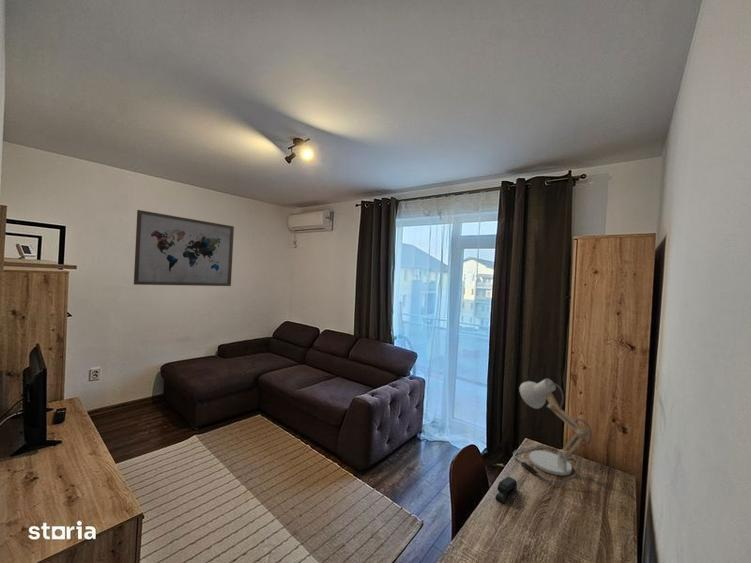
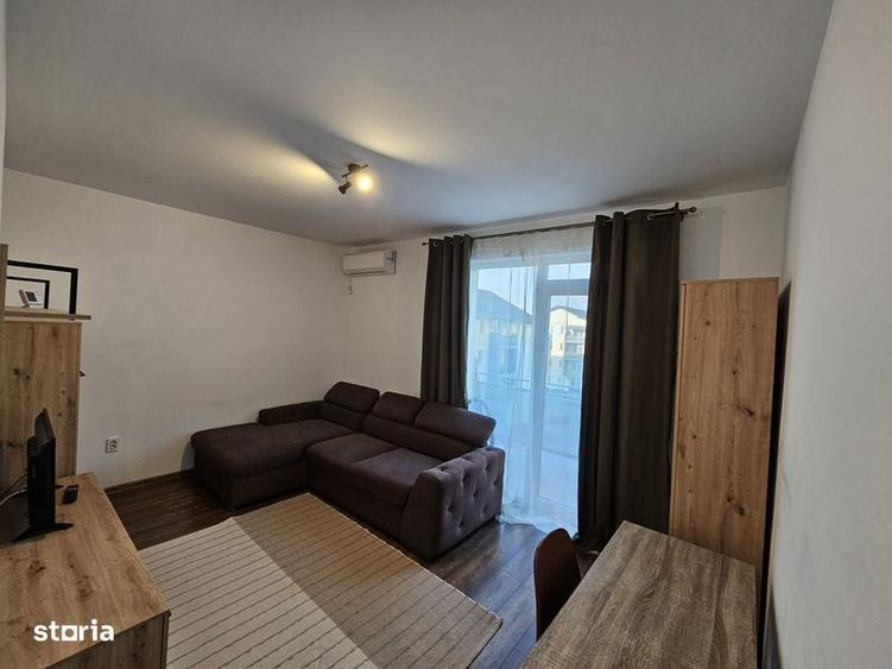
- stapler [494,476,518,505]
- wall art [133,209,235,287]
- desk lamp [512,377,593,484]
